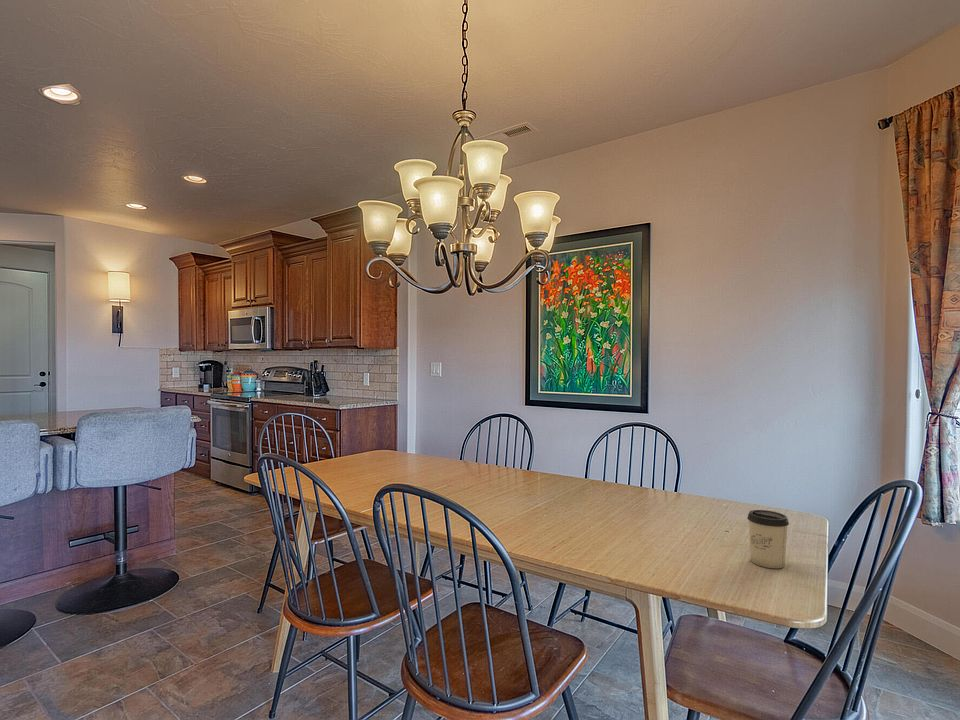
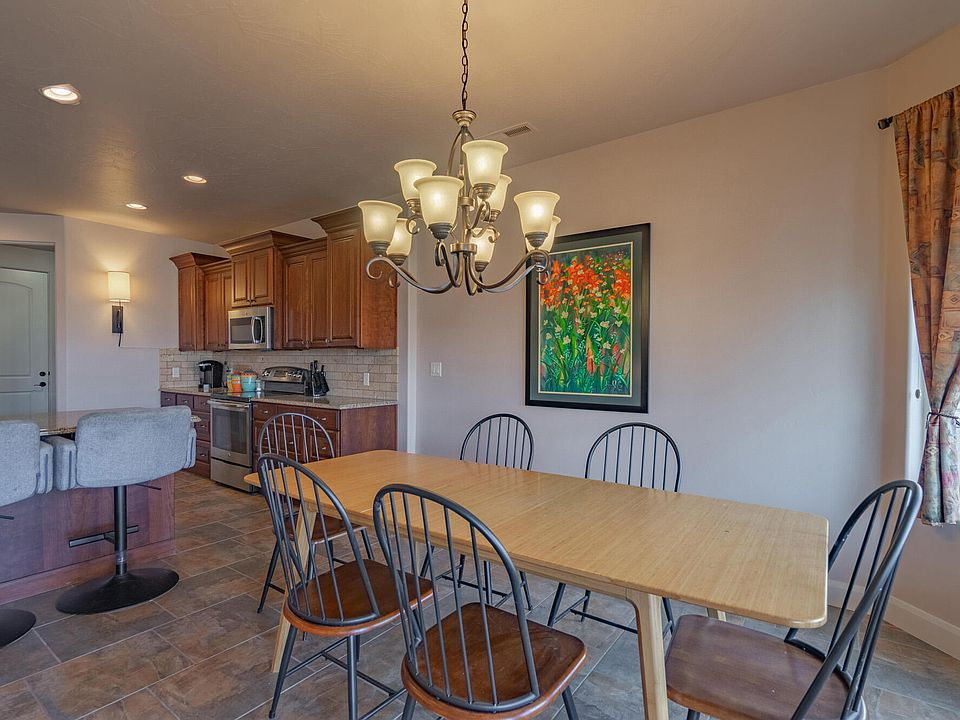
- cup [746,509,790,569]
